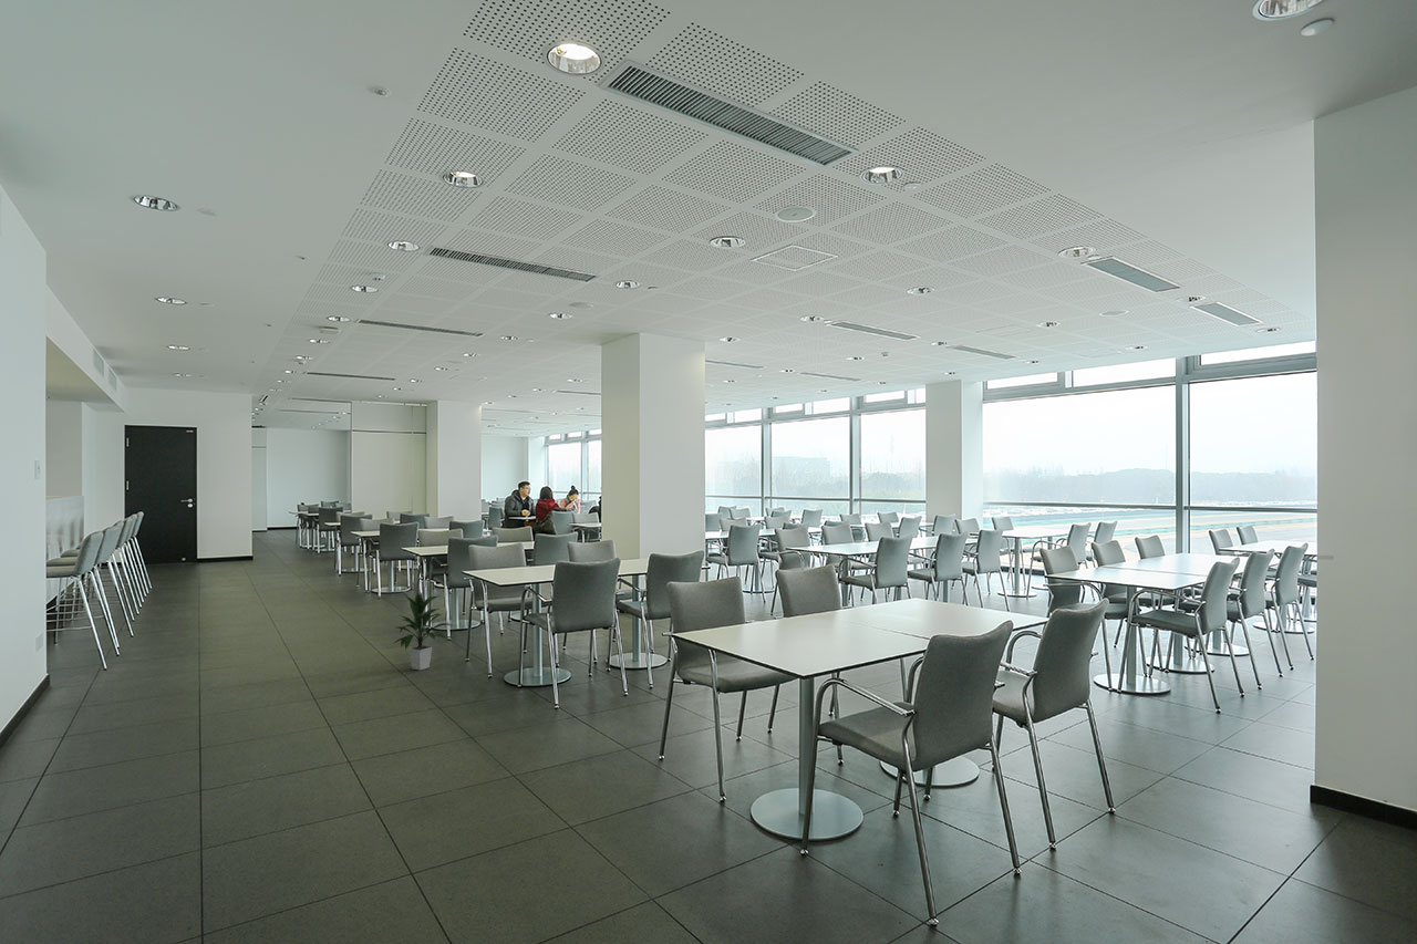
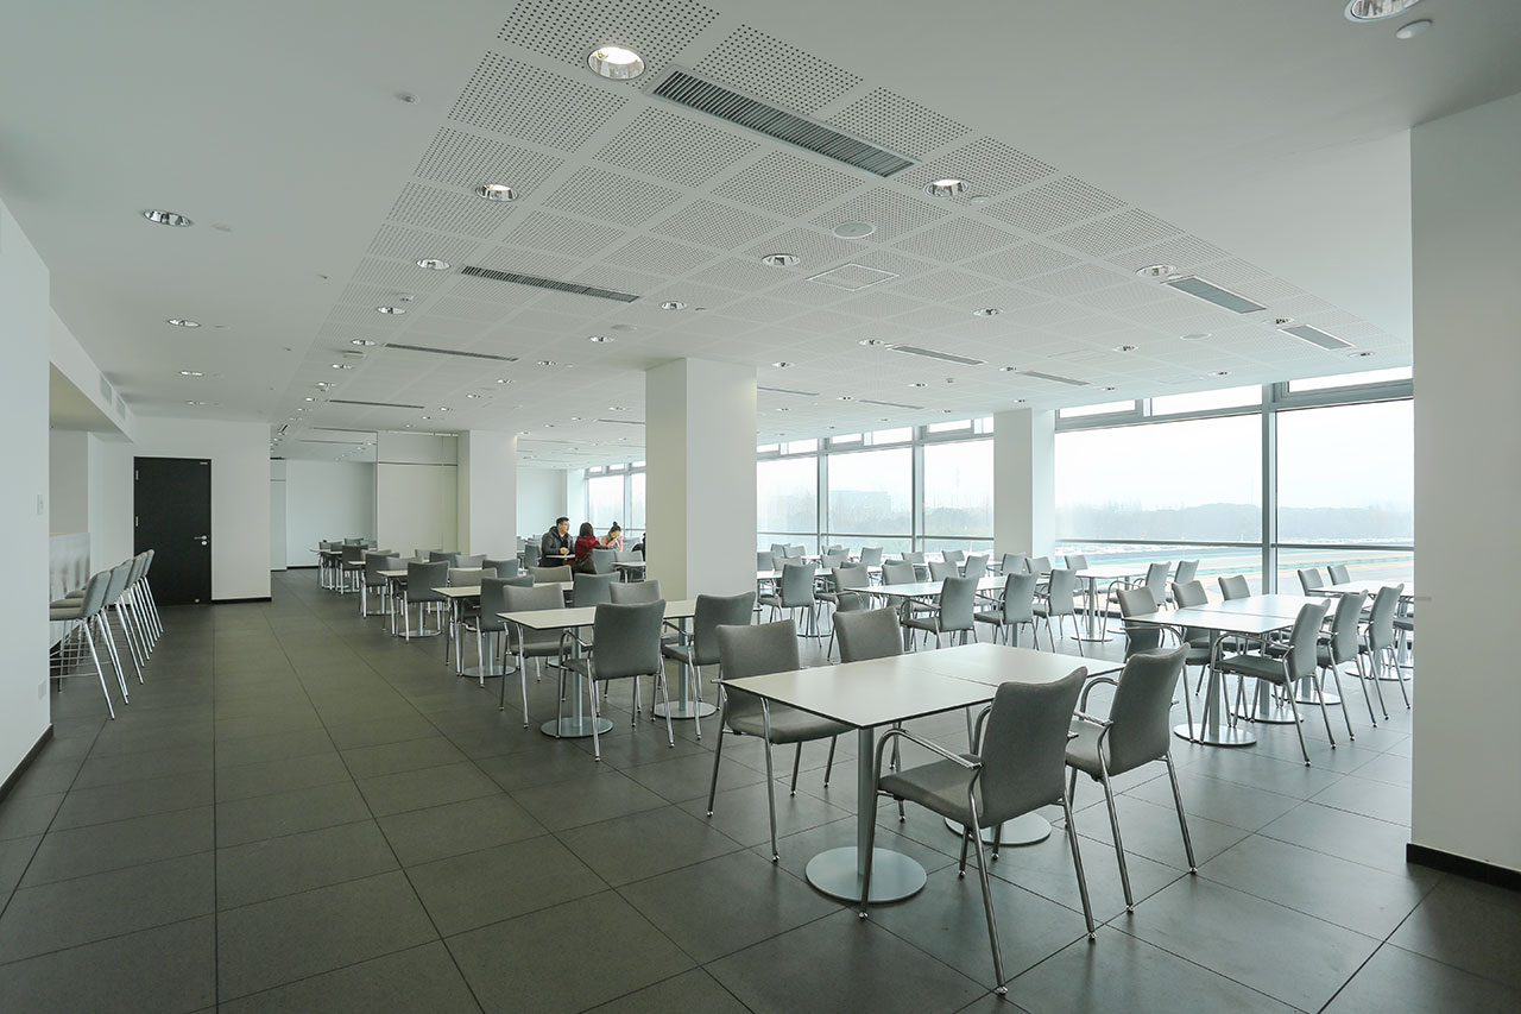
- indoor plant [392,592,454,671]
